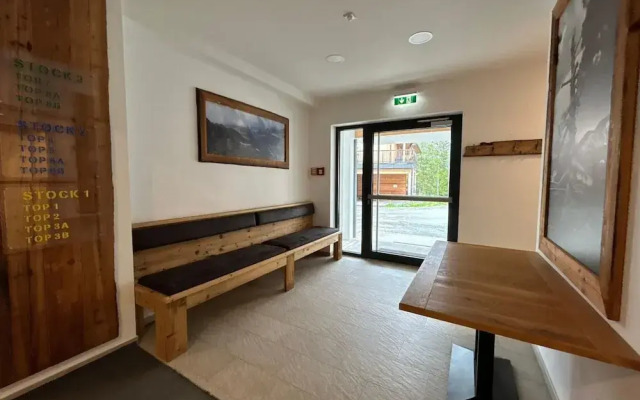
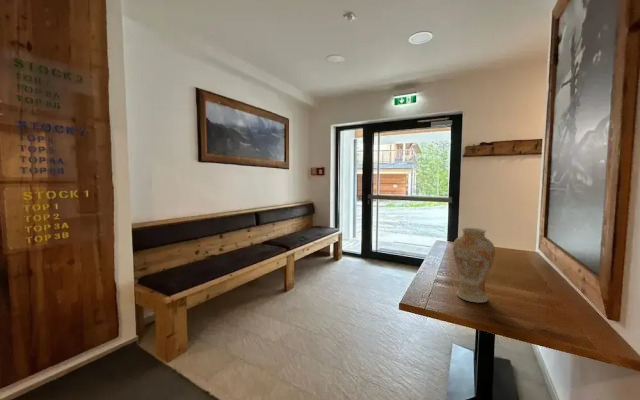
+ vase [452,227,496,304]
